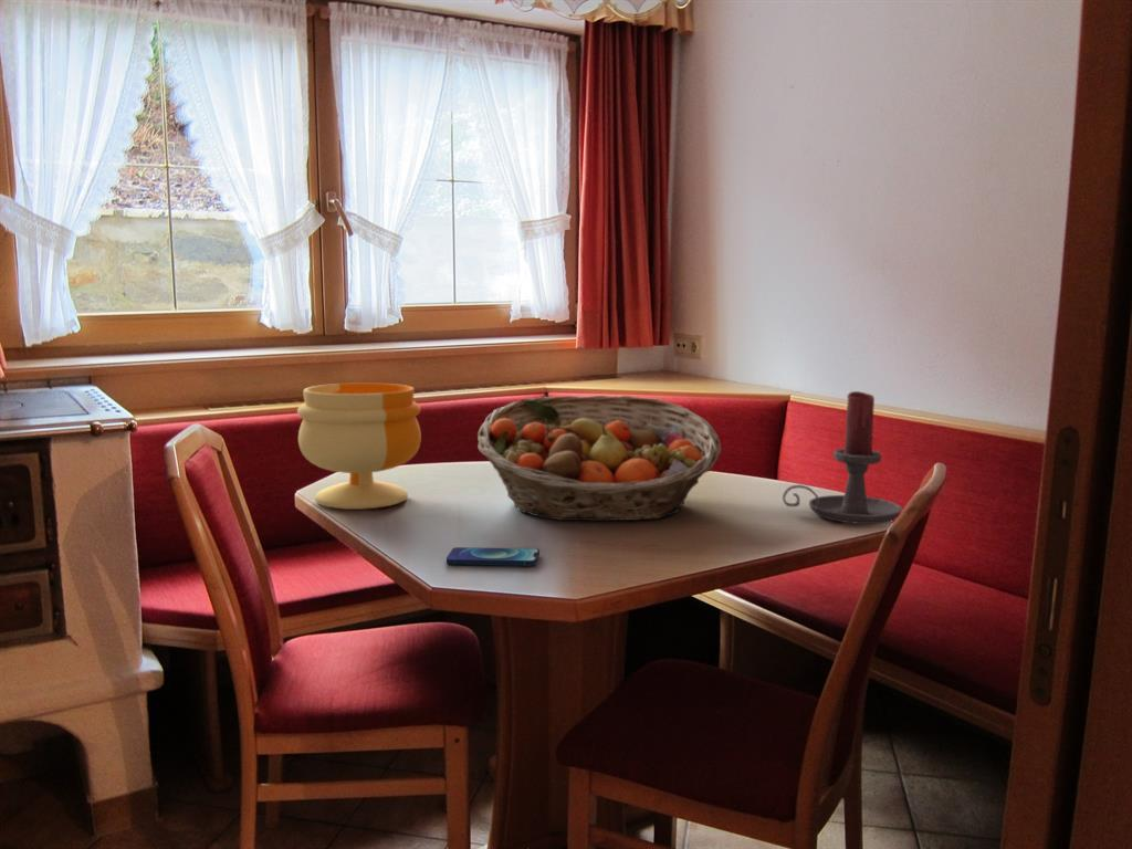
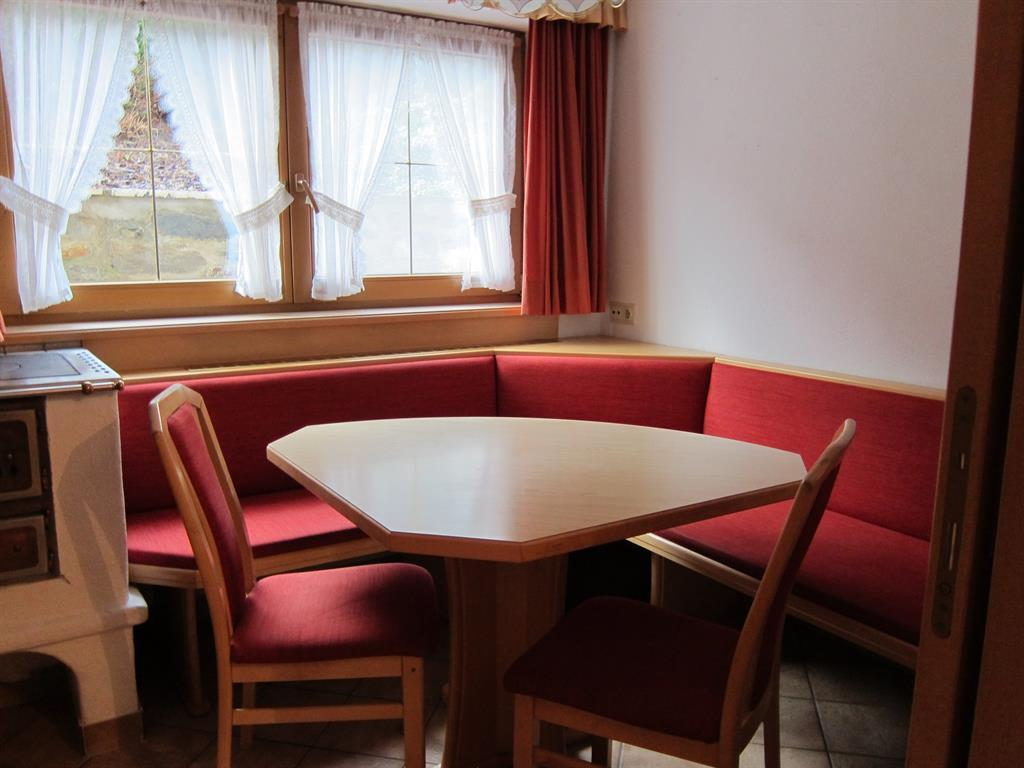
- smartphone [446,546,541,567]
- candle holder [782,390,903,525]
- fruit basket [476,395,722,522]
- footed bowl [296,381,422,511]
